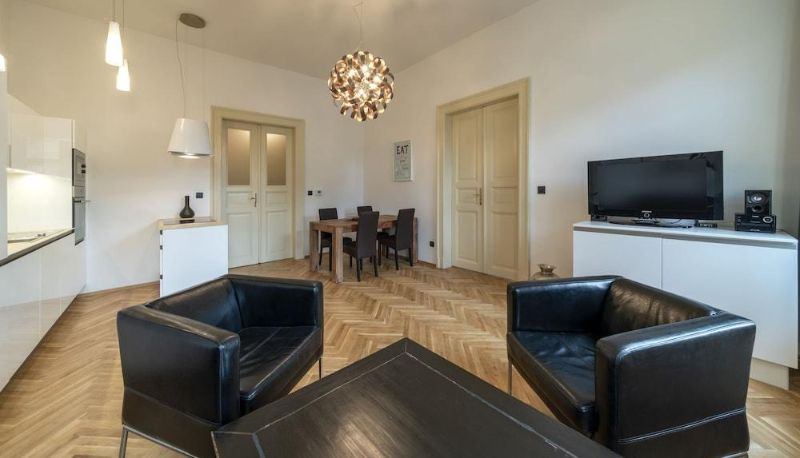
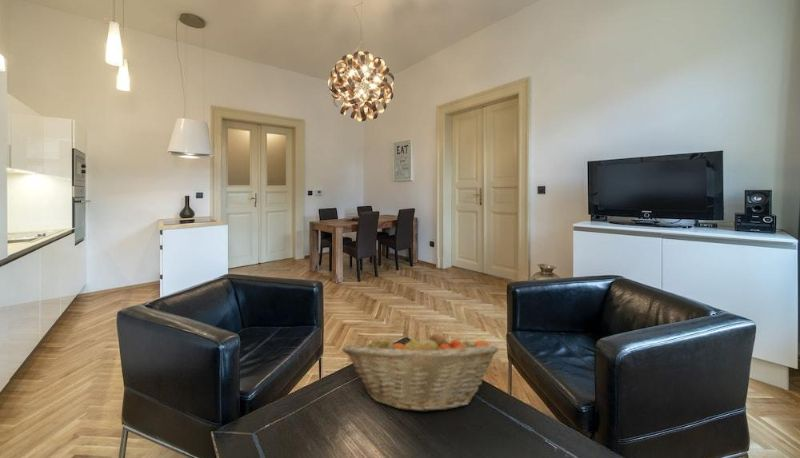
+ fruit basket [341,329,500,413]
